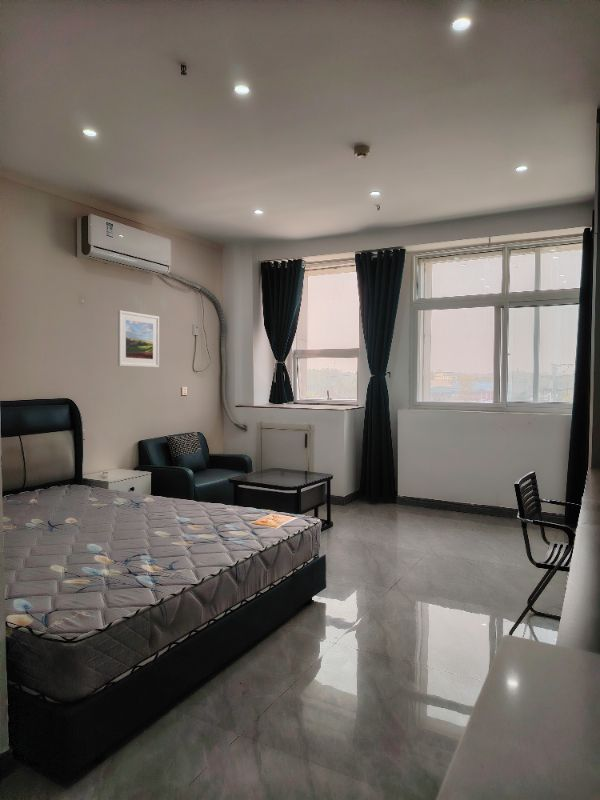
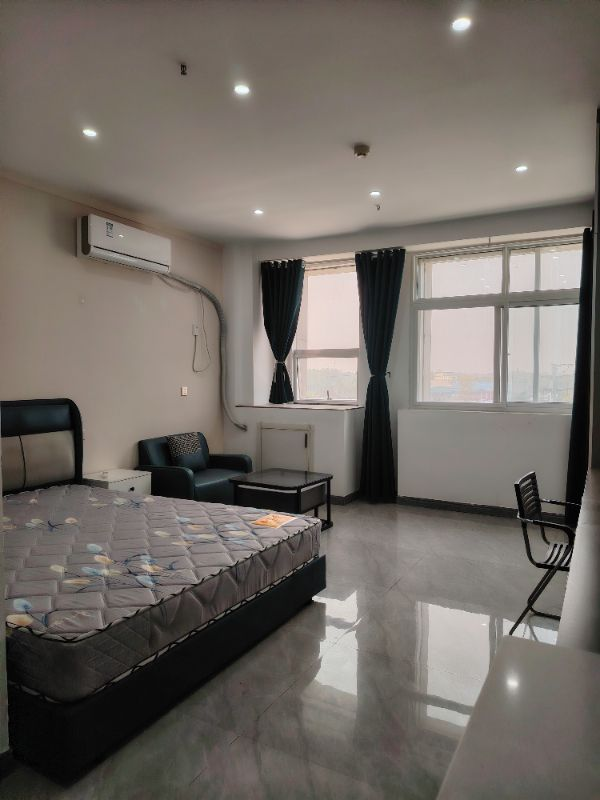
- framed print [117,309,160,368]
